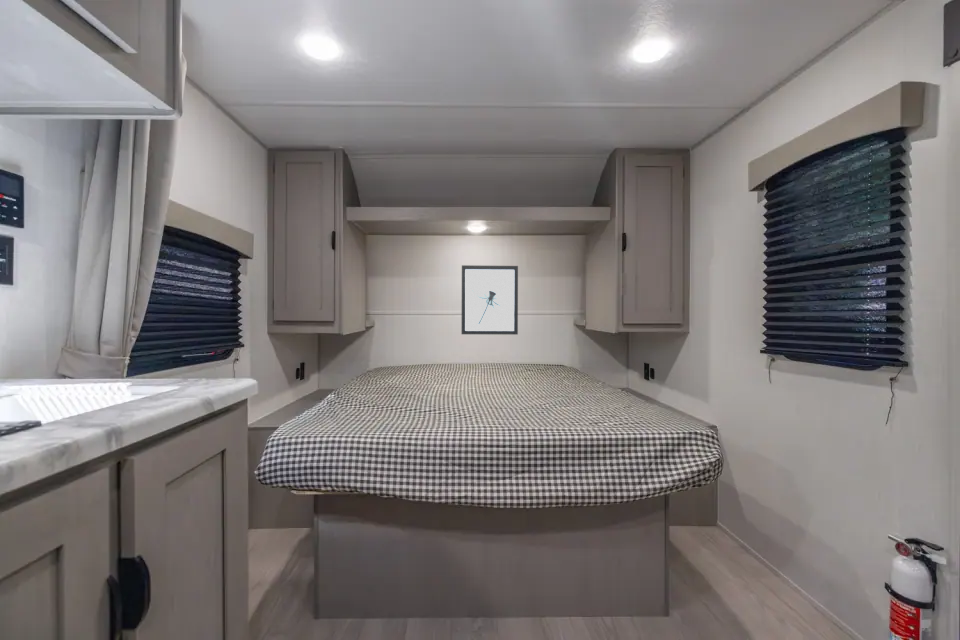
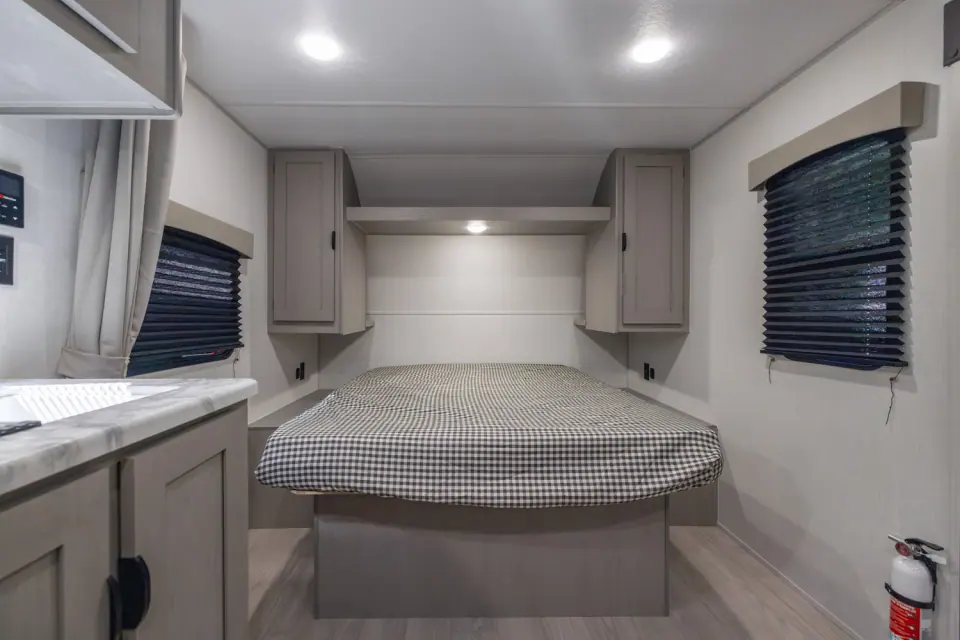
- wall art [461,264,519,336]
